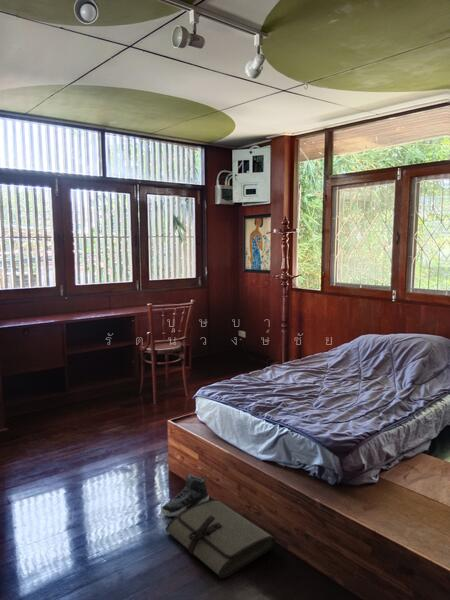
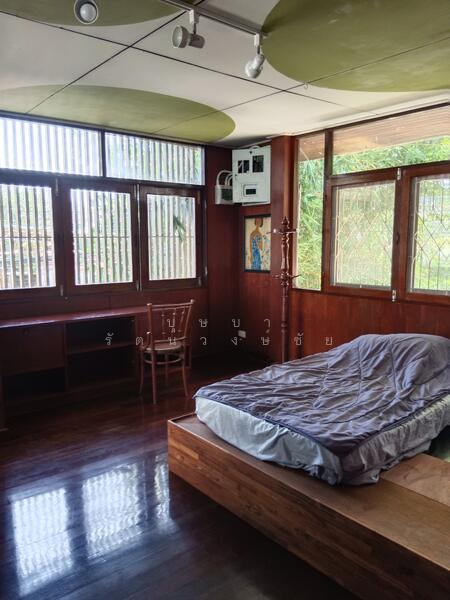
- sneaker [160,473,210,517]
- tool roll [165,498,277,579]
